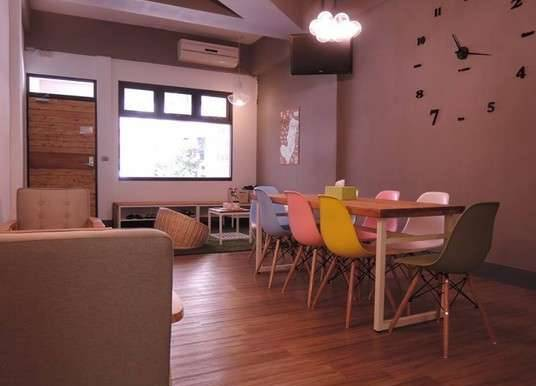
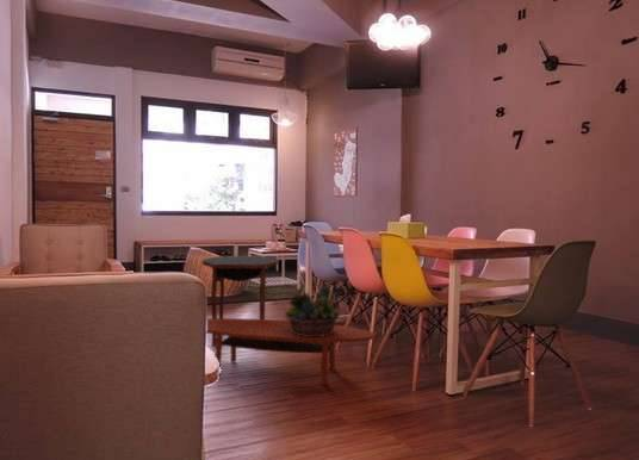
+ succulent planter [284,281,341,336]
+ coffee table [205,317,377,386]
+ side table [201,255,280,347]
